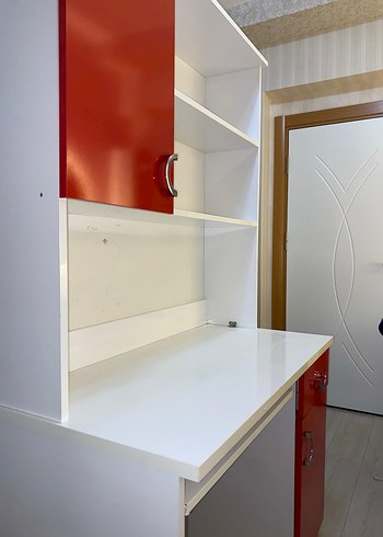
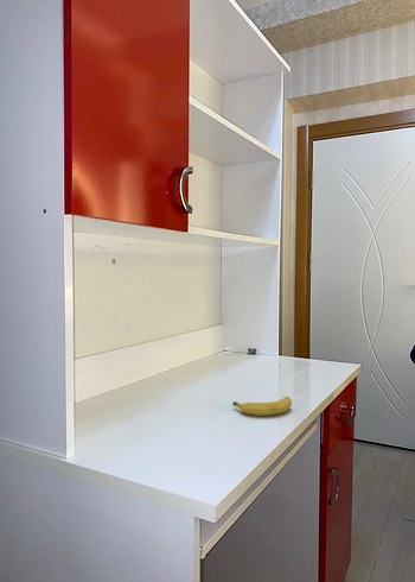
+ fruit [231,396,293,417]
